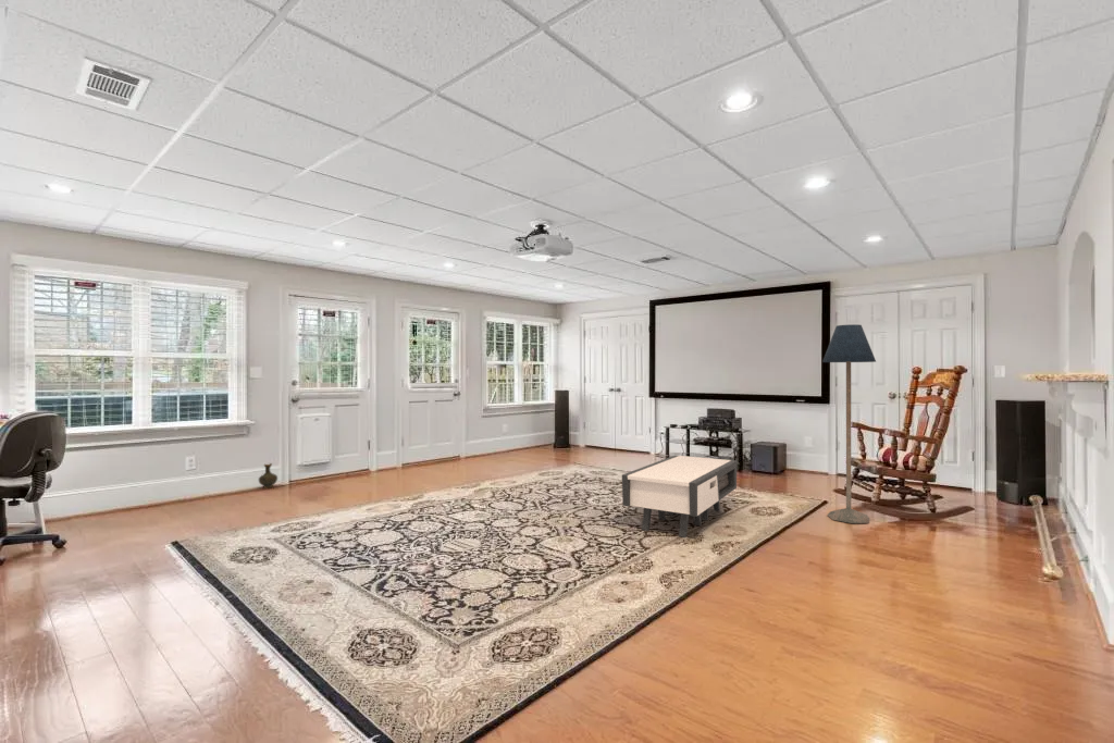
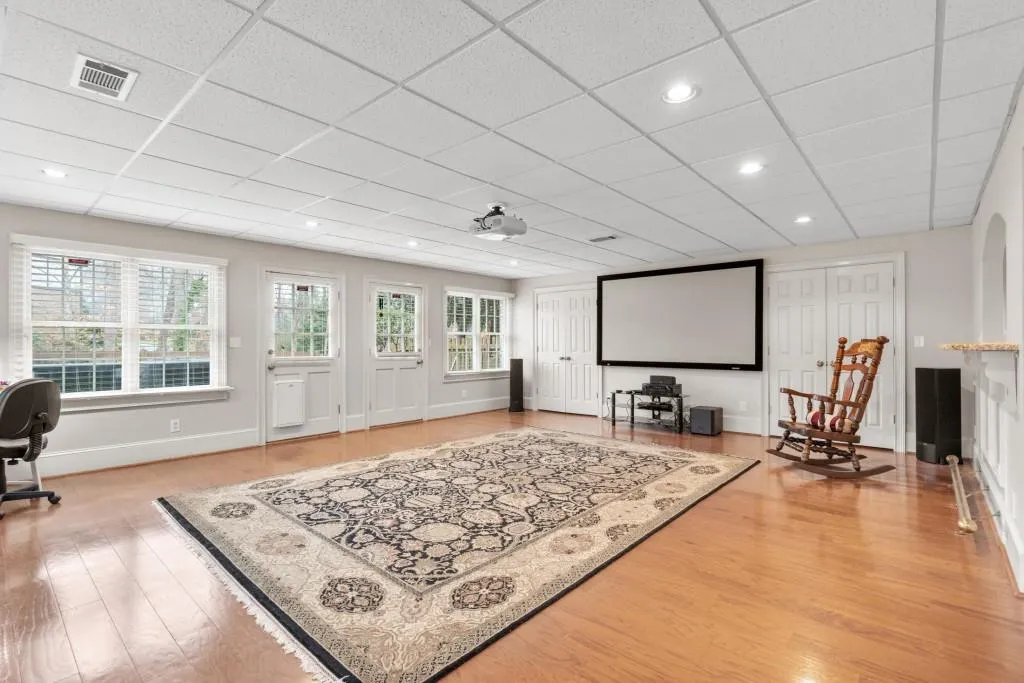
- coffee table [621,455,738,538]
- ceramic jug [258,462,278,488]
- floor lamp [821,323,877,524]
